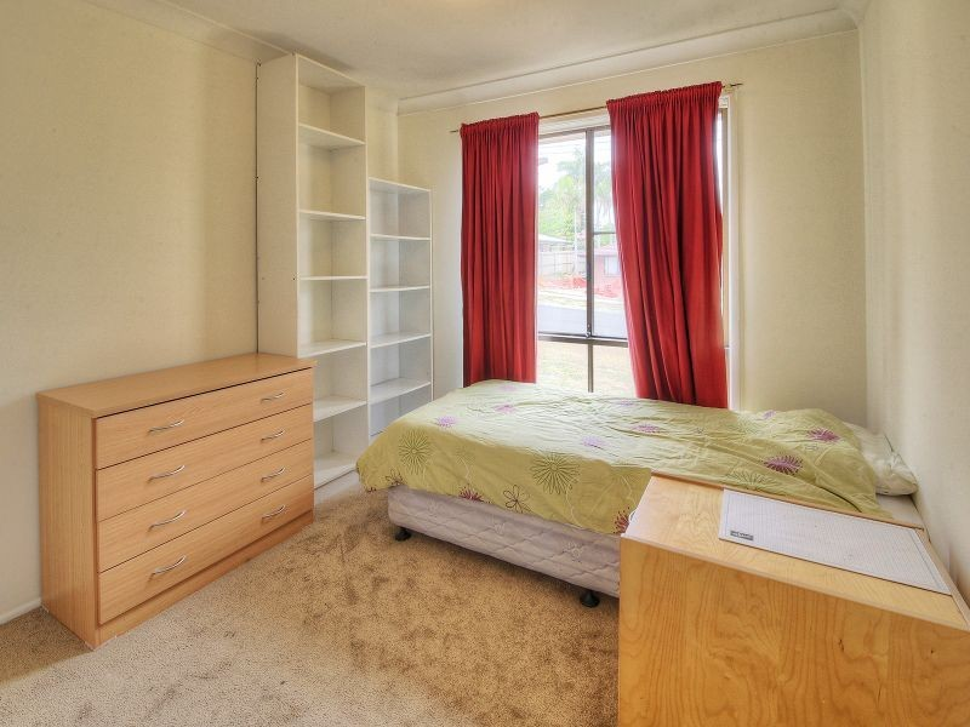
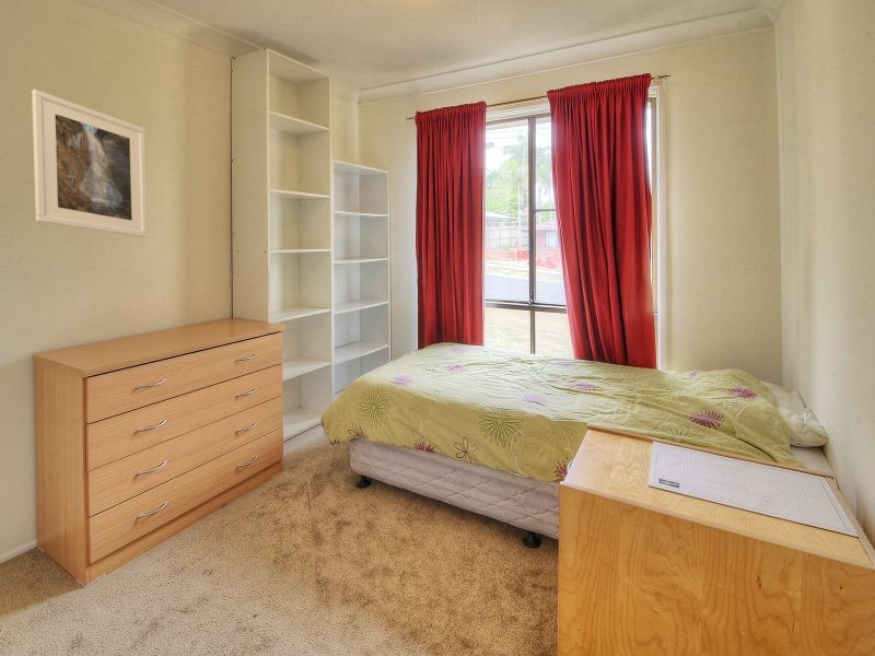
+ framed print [31,89,149,238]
